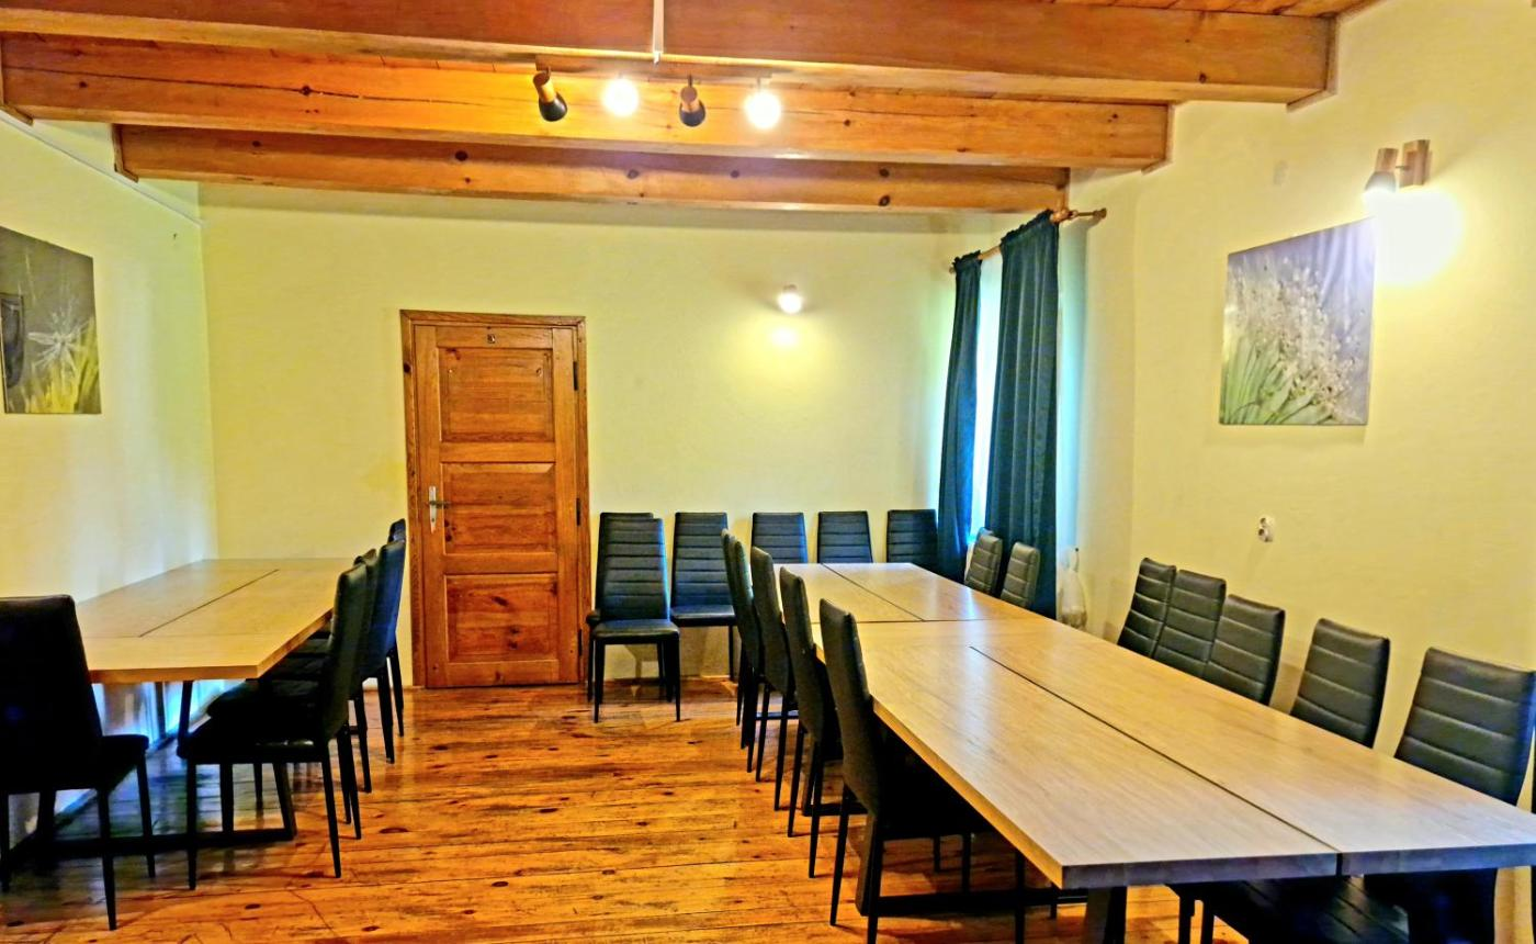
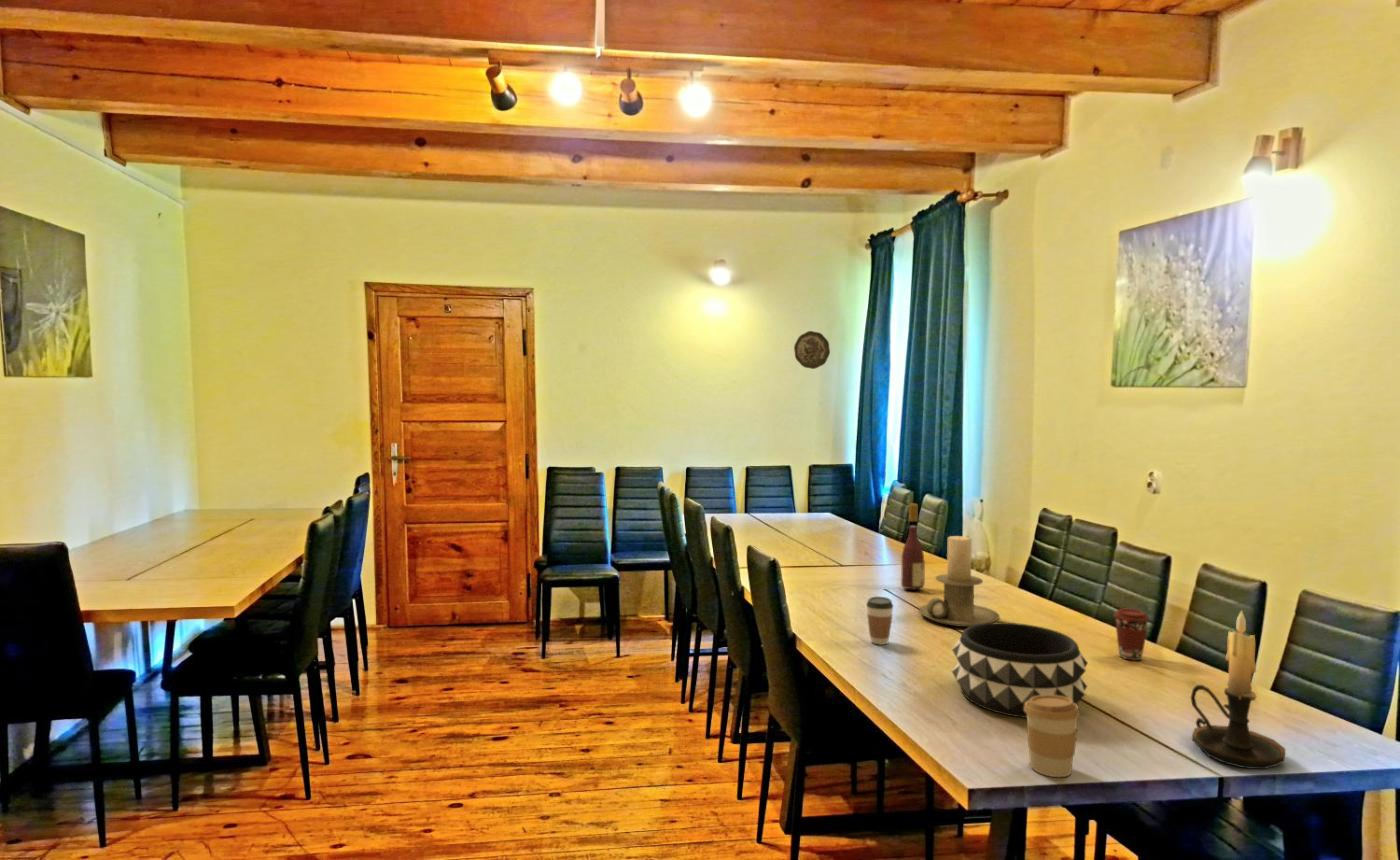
+ coffee cup [1024,695,1081,778]
+ coffee cup [1113,608,1151,661]
+ wine bottle [900,503,926,590]
+ candle holder [1190,609,1286,770]
+ coffee cup [865,596,894,646]
+ decorative plate [793,330,831,370]
+ candle holder [917,535,1001,628]
+ decorative bowl [951,622,1089,719]
